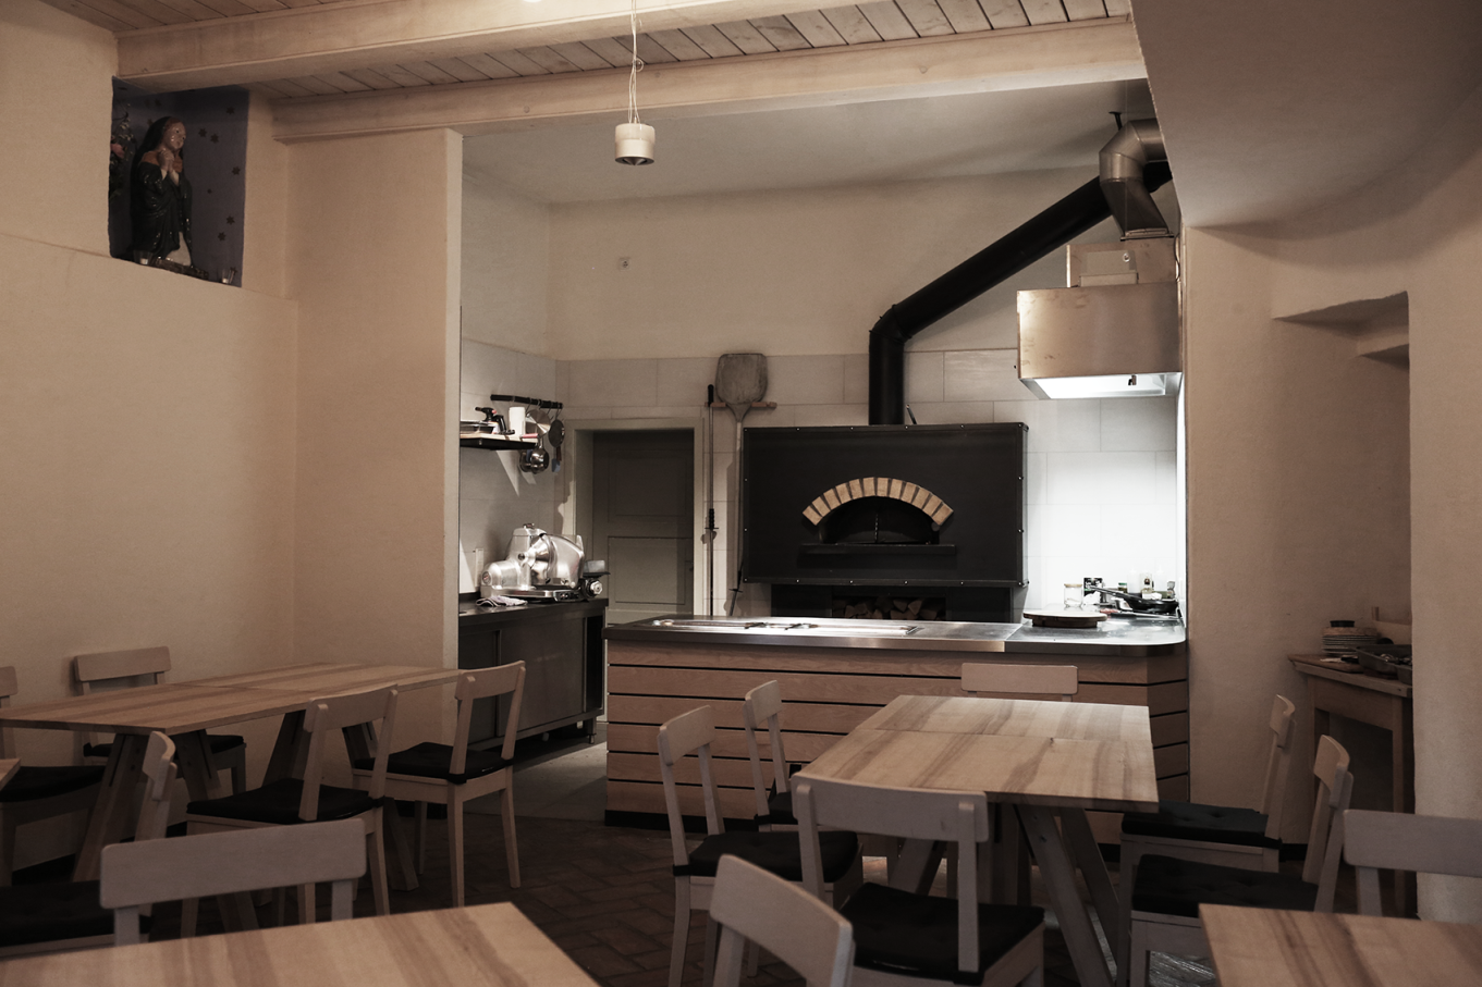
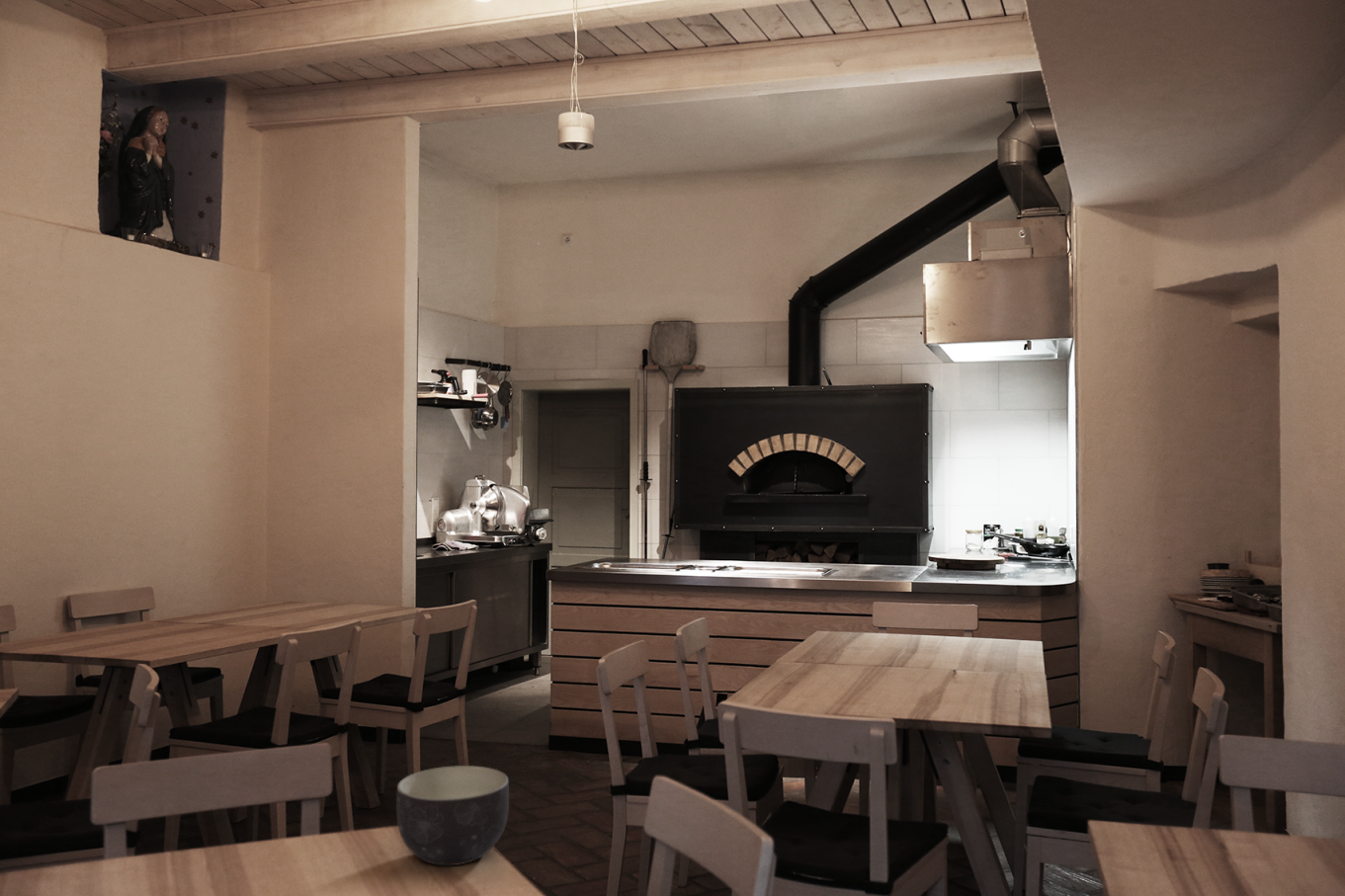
+ bowl [395,765,510,866]
